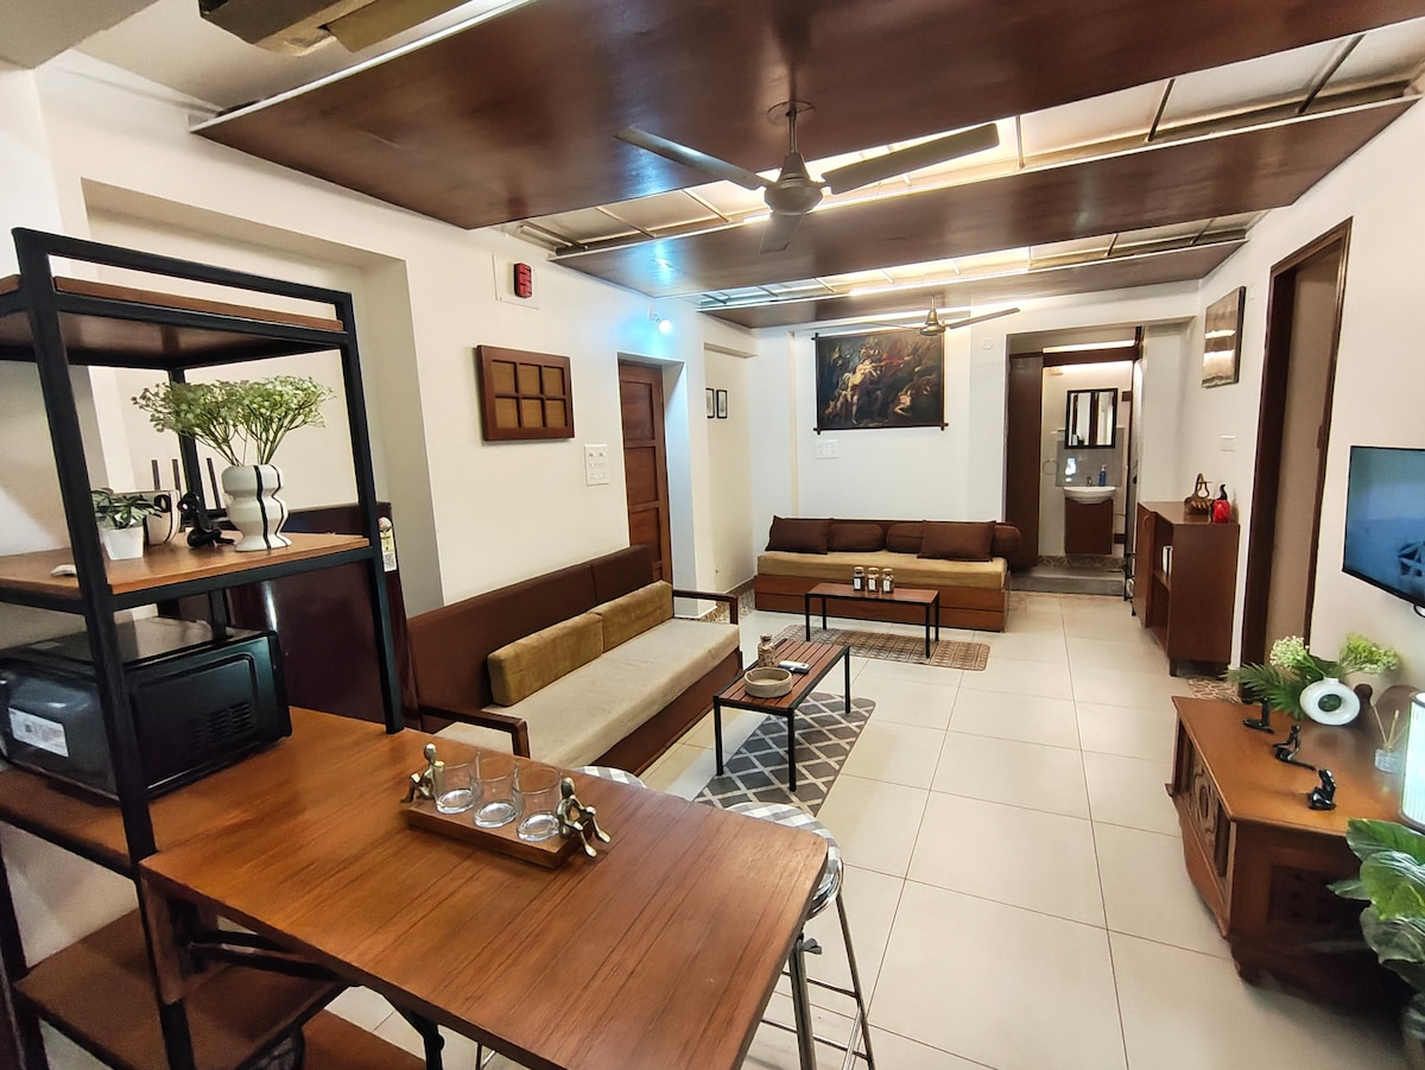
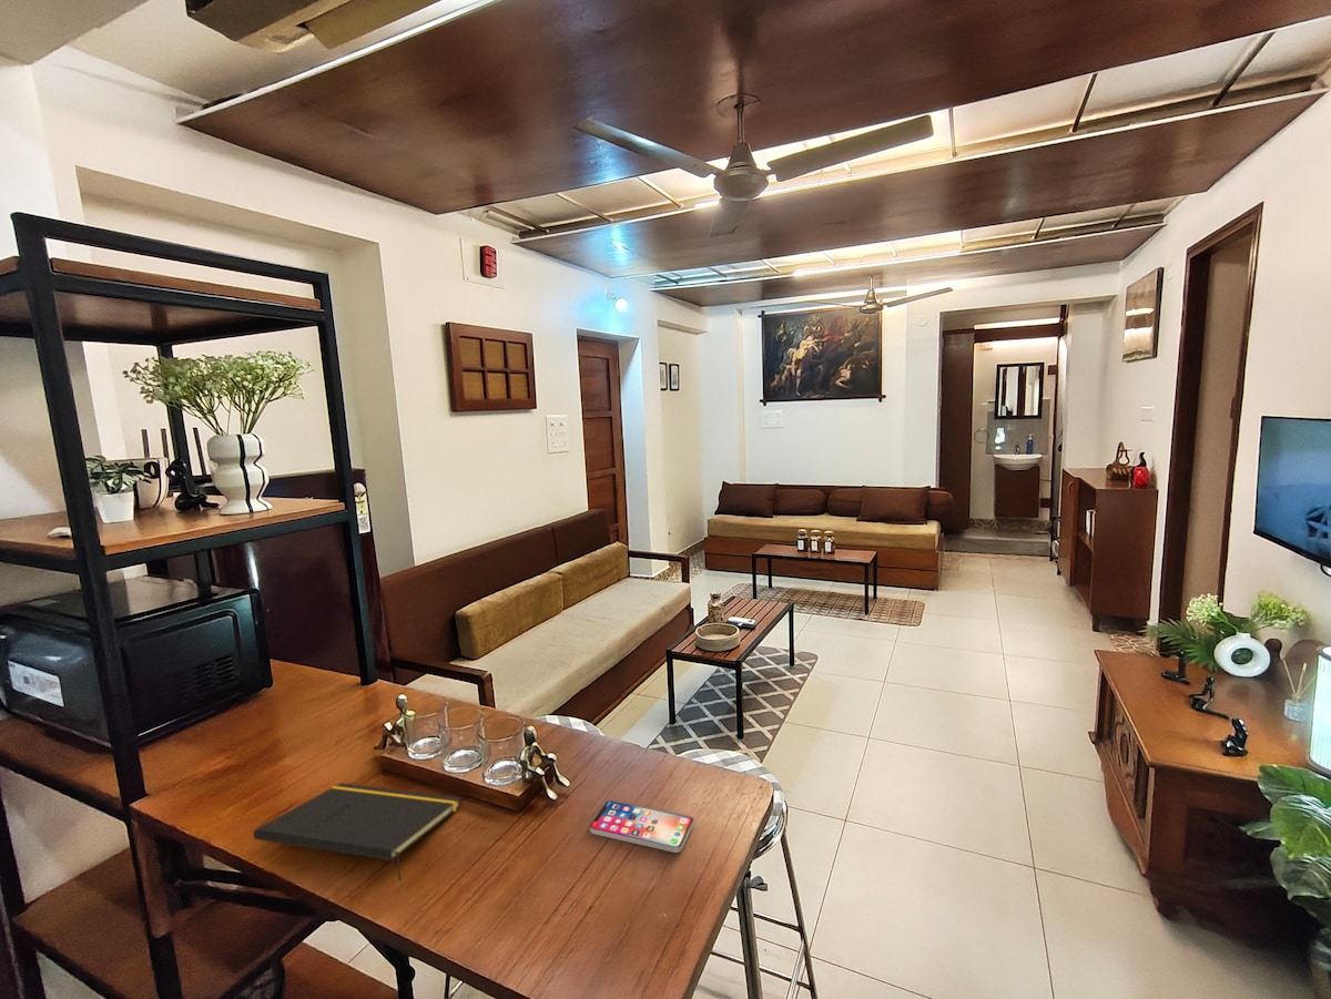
+ notepad [253,782,461,883]
+ smartphone [589,799,694,854]
